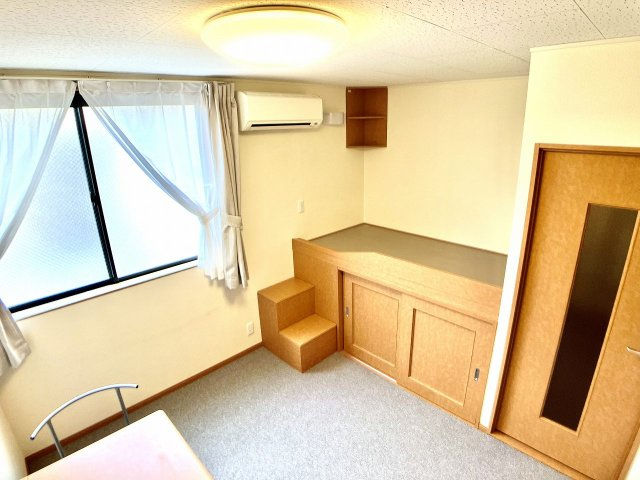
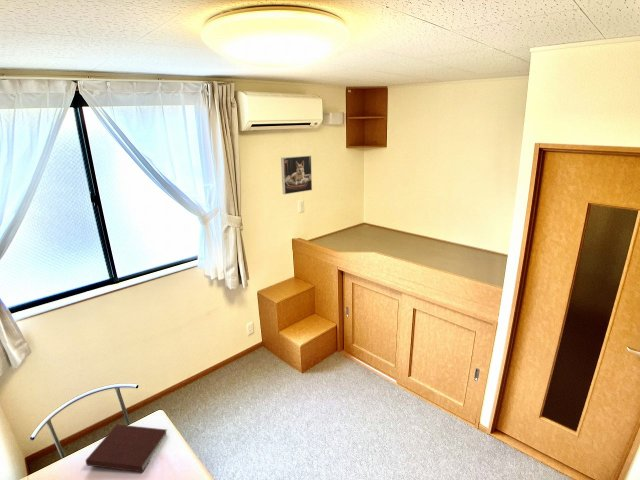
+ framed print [280,155,313,195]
+ notebook [85,424,168,473]
